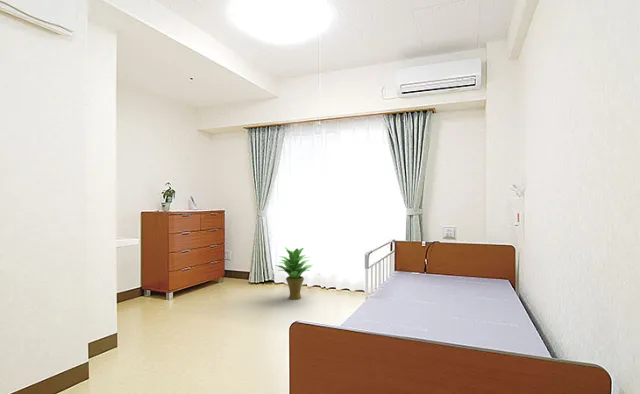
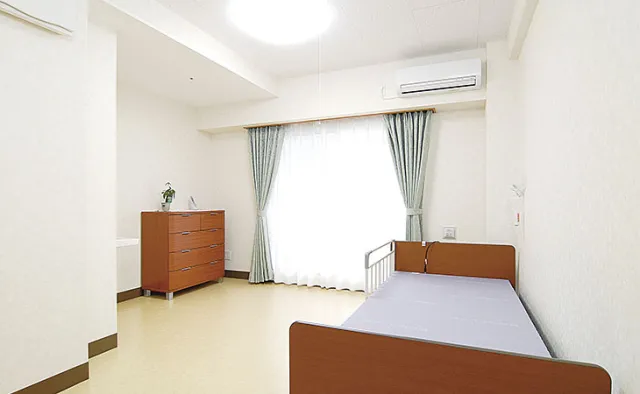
- potted plant [274,246,313,300]
